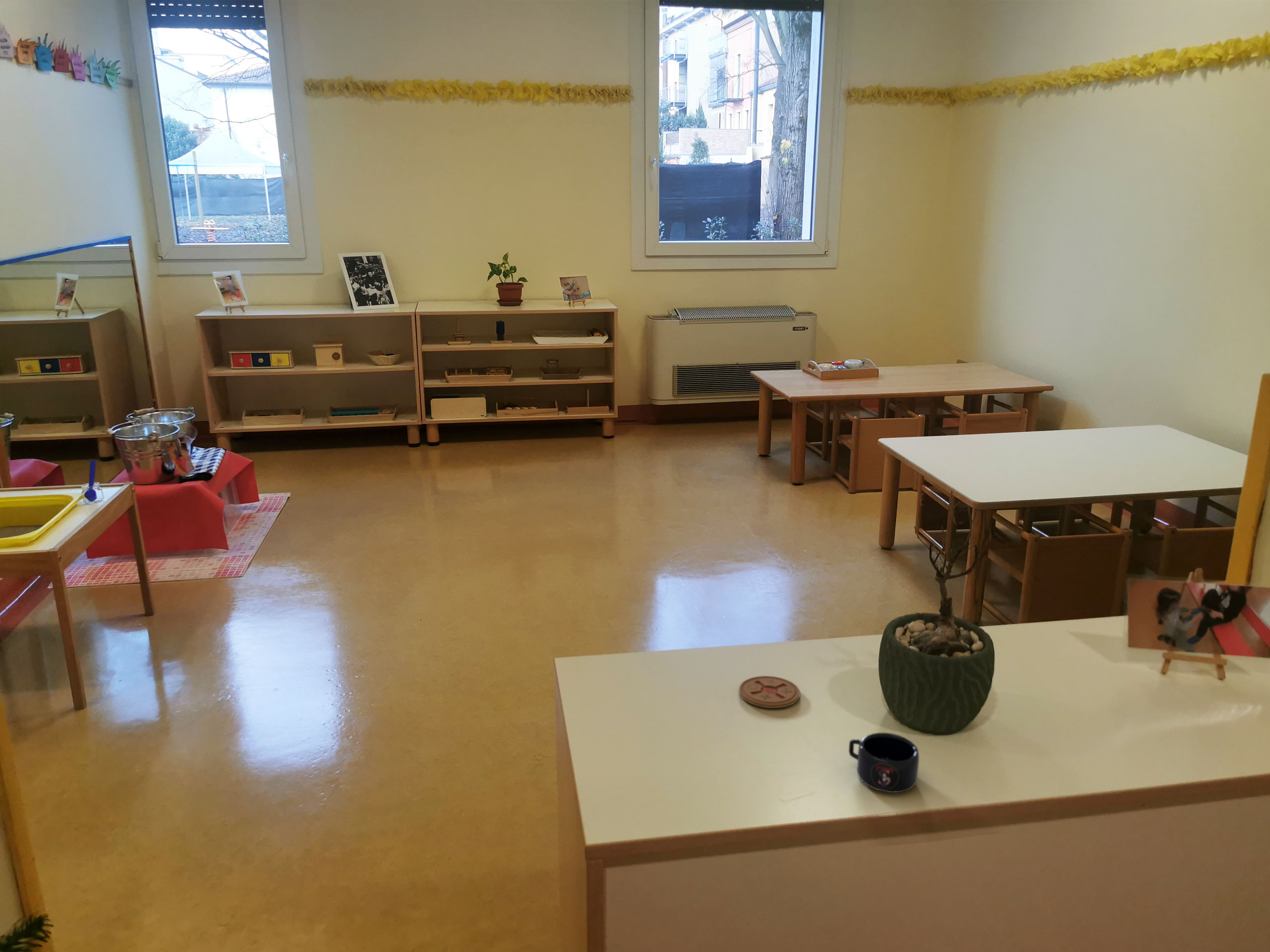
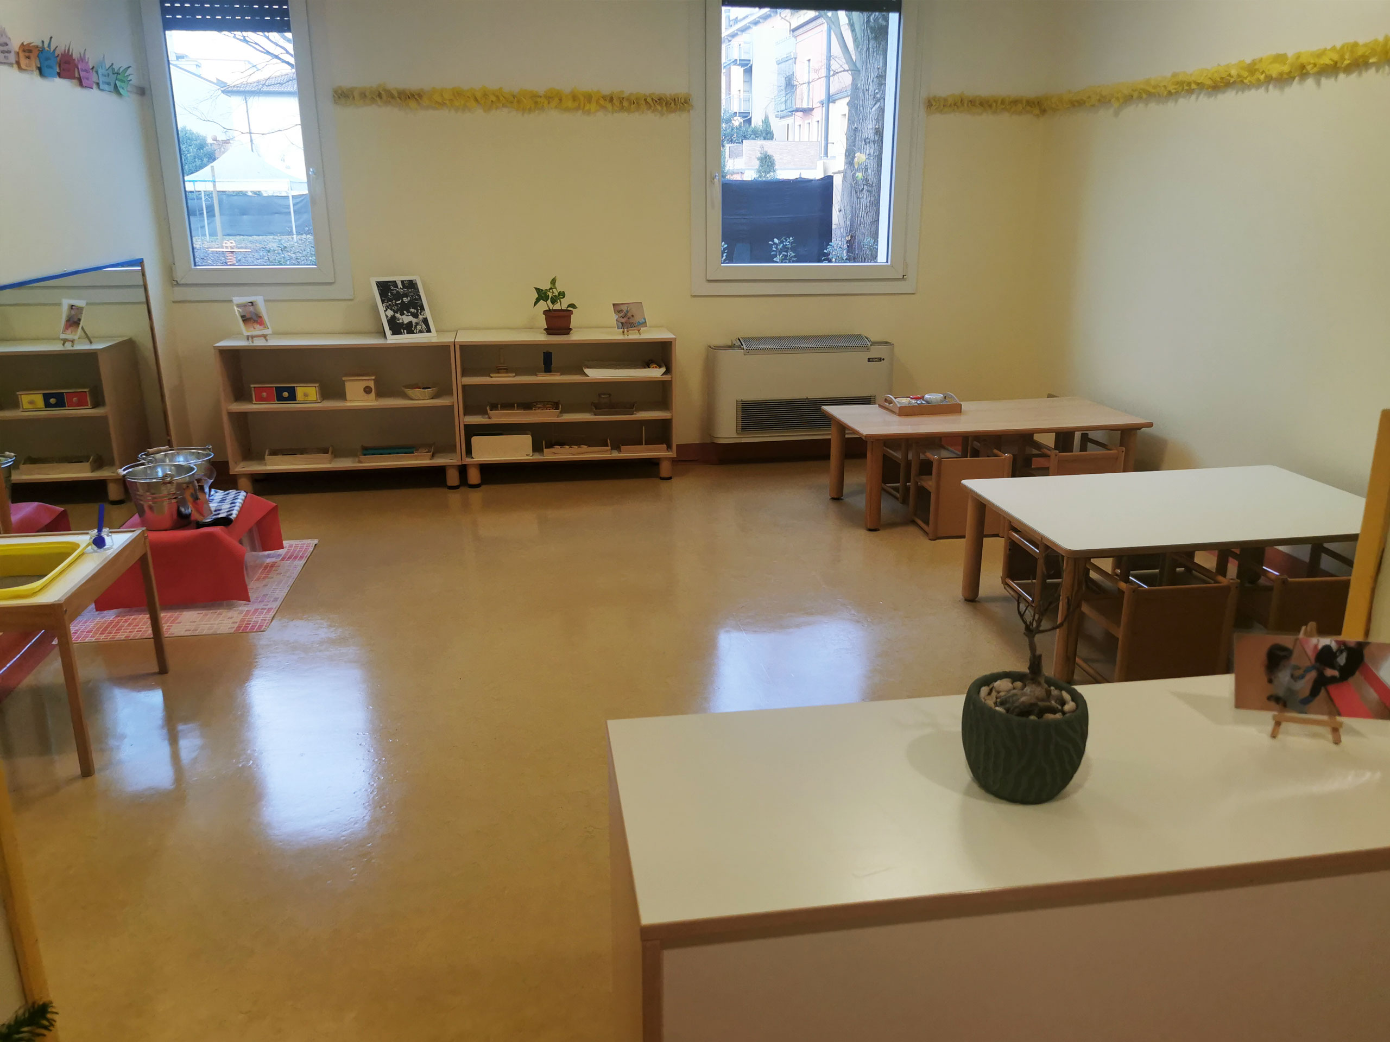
- mug [848,732,920,793]
- coaster [739,675,801,709]
